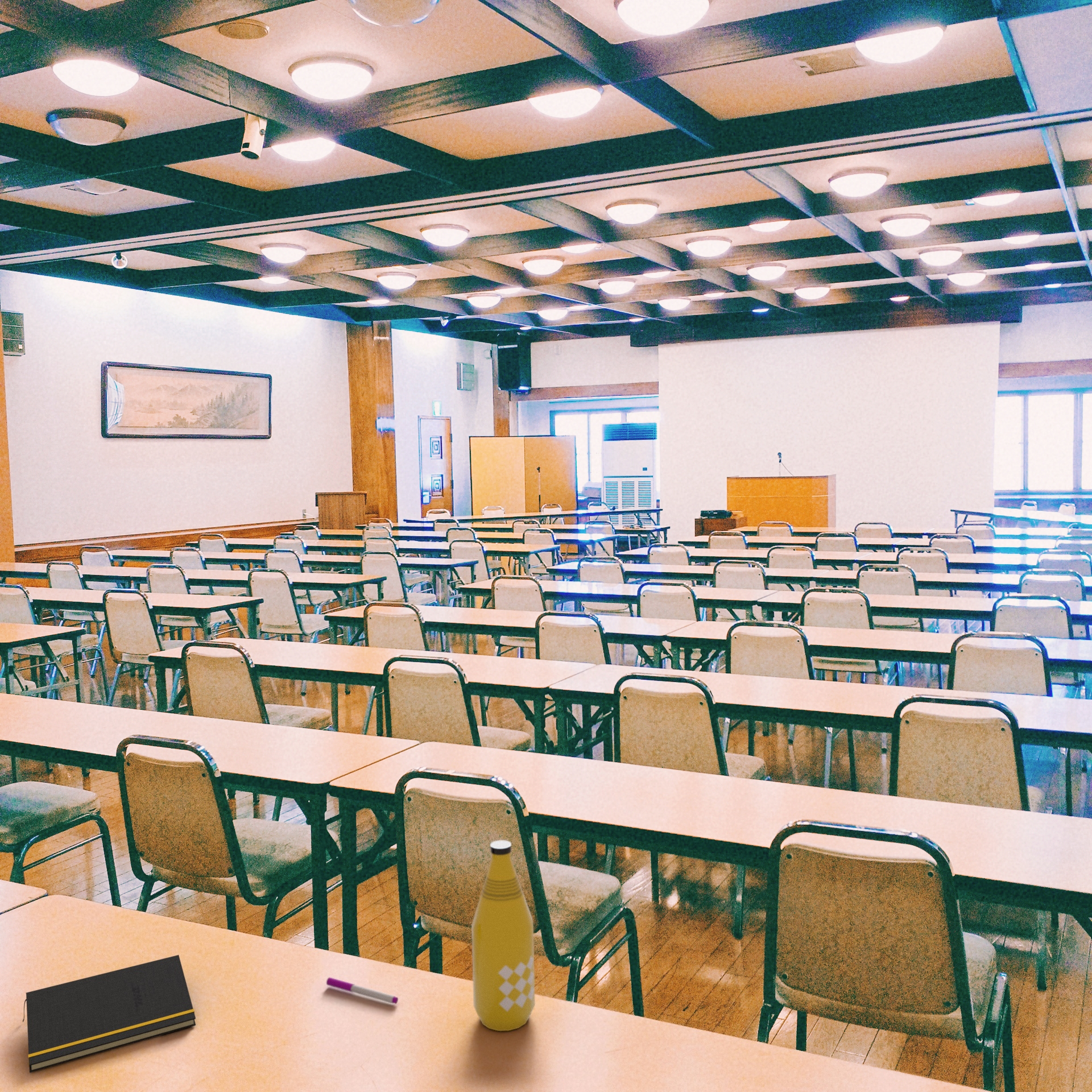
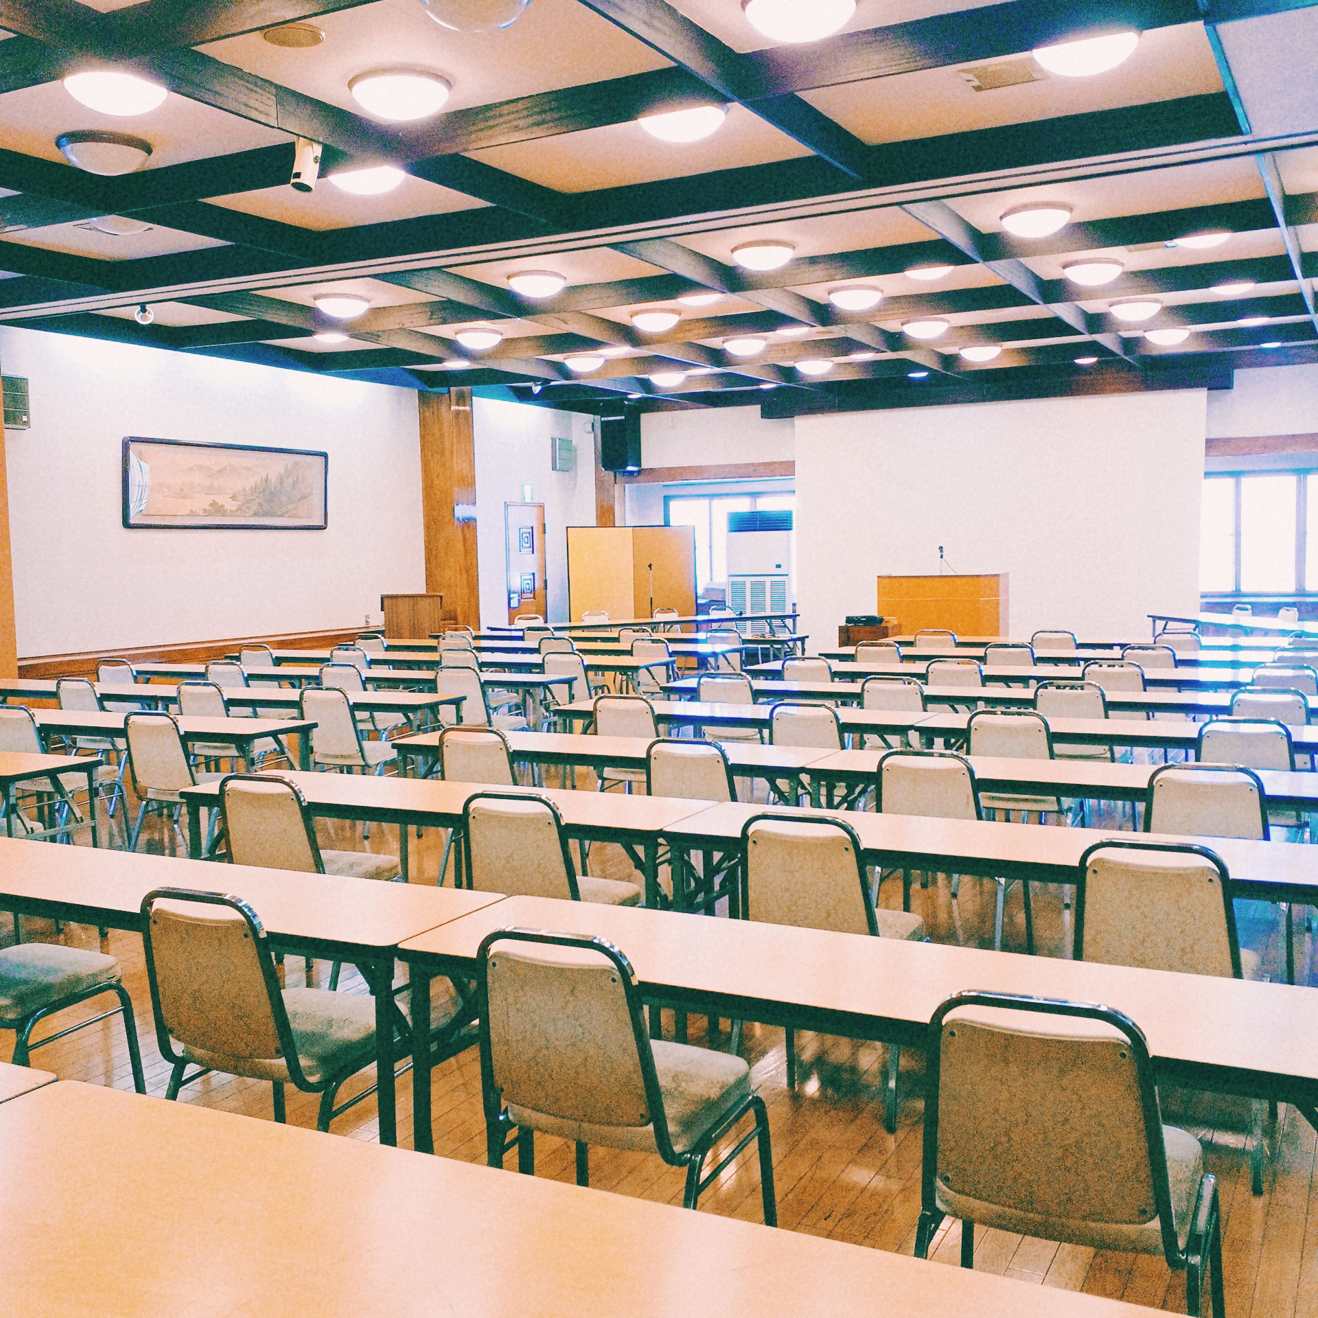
- notepad [22,954,196,1073]
- pen [326,977,399,1004]
- bottle [471,839,536,1032]
